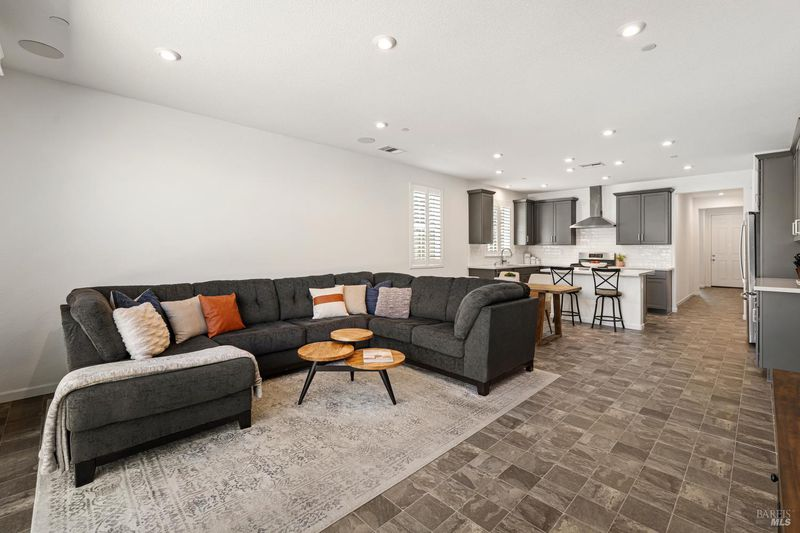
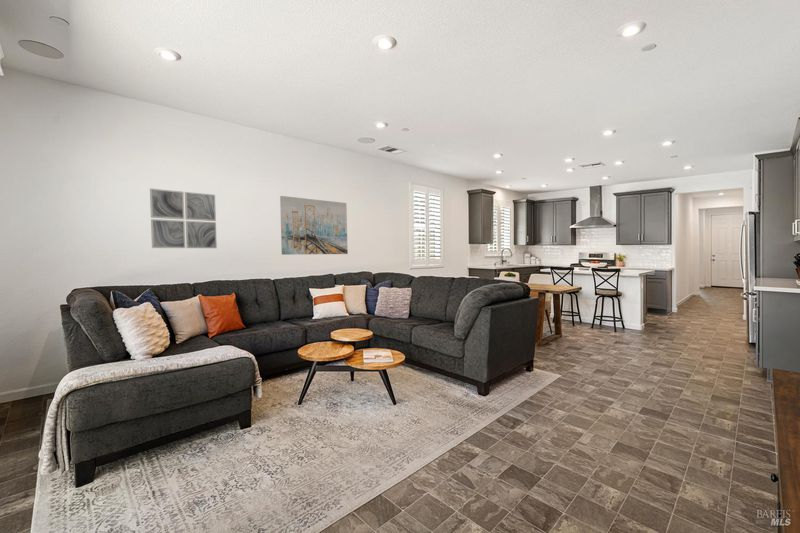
+ wall art [149,187,218,249]
+ wall art [279,195,349,256]
